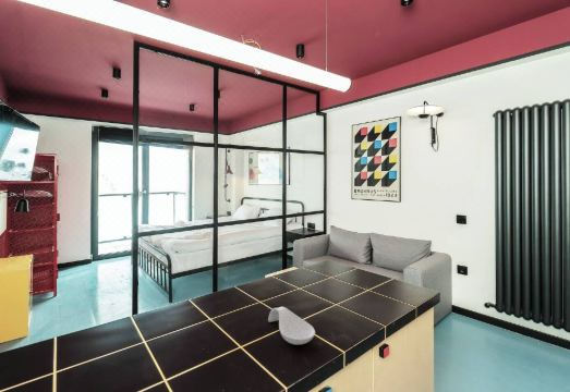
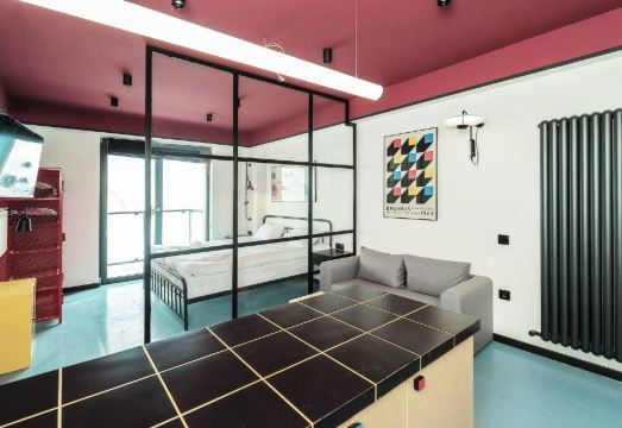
- spoon rest [267,306,316,345]
